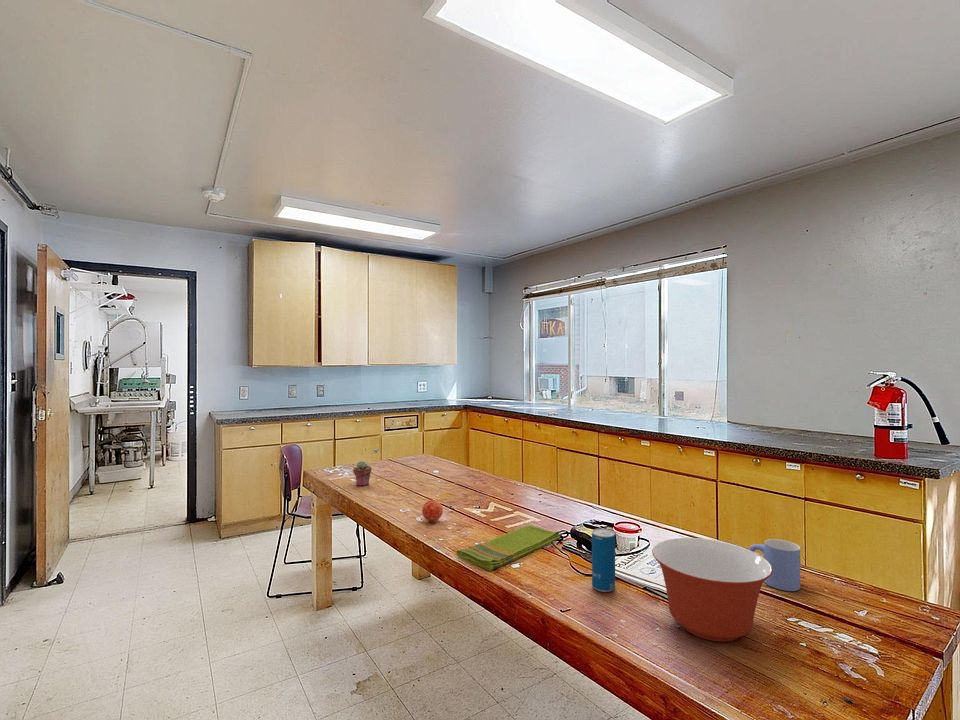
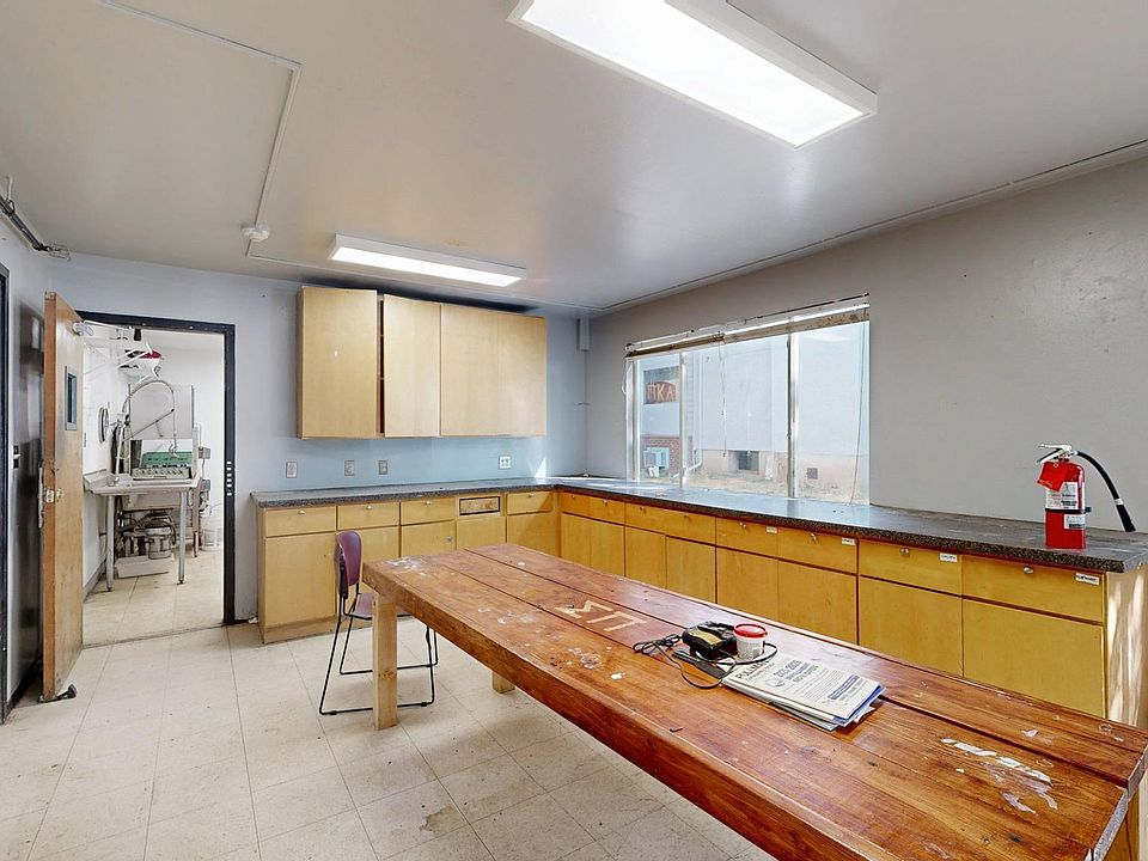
- apple [421,499,444,522]
- mug [748,538,801,592]
- dish towel [456,524,561,572]
- mixing bowl [651,537,773,643]
- potted succulent [352,460,372,487]
- beverage can [591,528,616,593]
